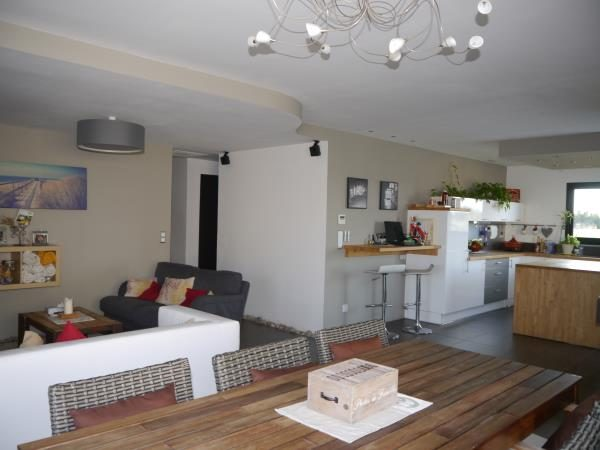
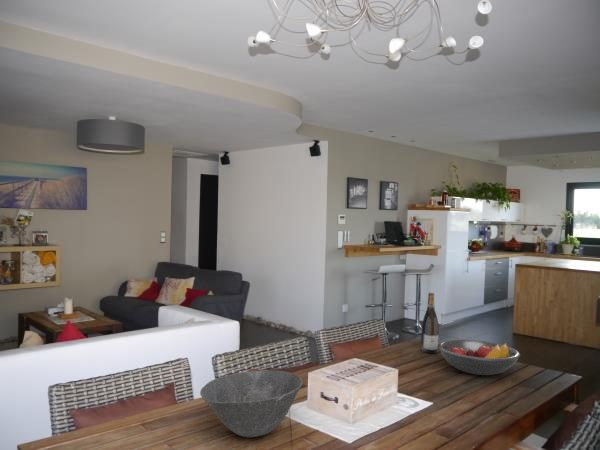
+ fruit bowl [438,339,521,376]
+ wine bottle [420,292,440,354]
+ bowl [199,369,304,438]
